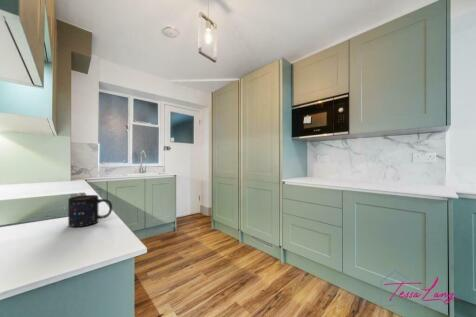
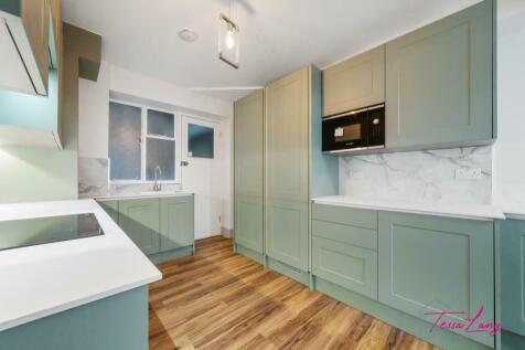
- mug [67,194,113,228]
